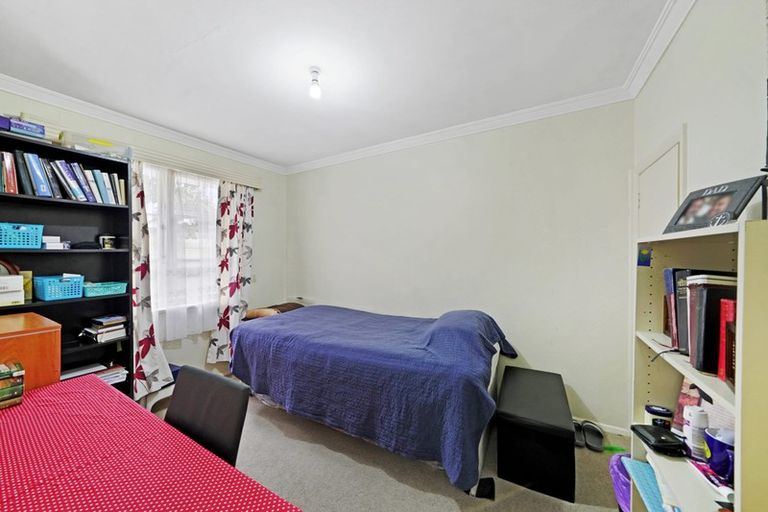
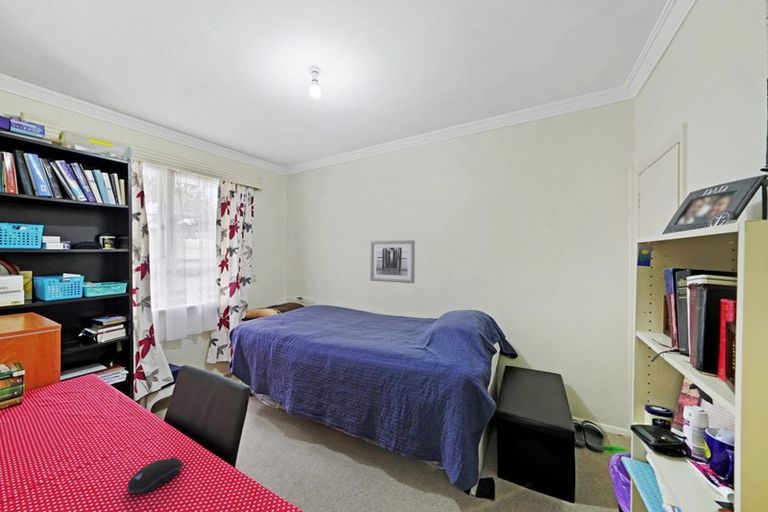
+ wall art [369,239,416,284]
+ computer mouse [126,456,183,495]
